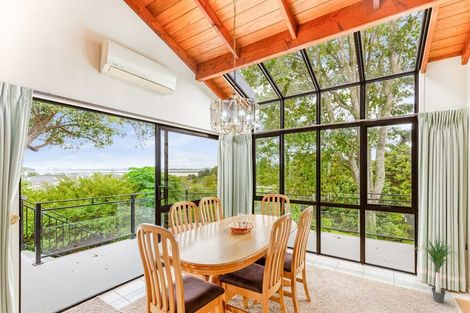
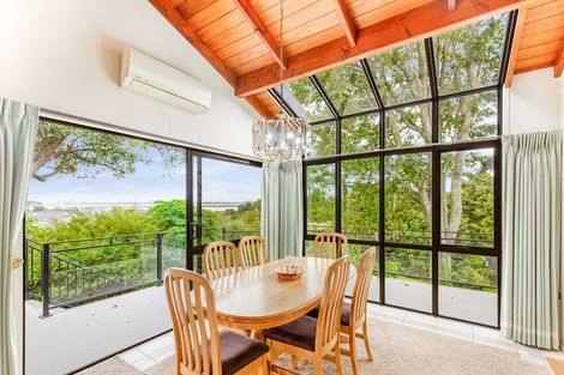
- potted plant [414,233,468,304]
